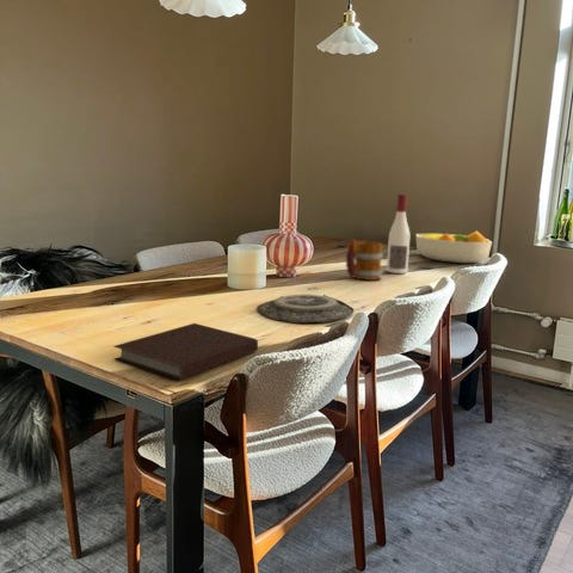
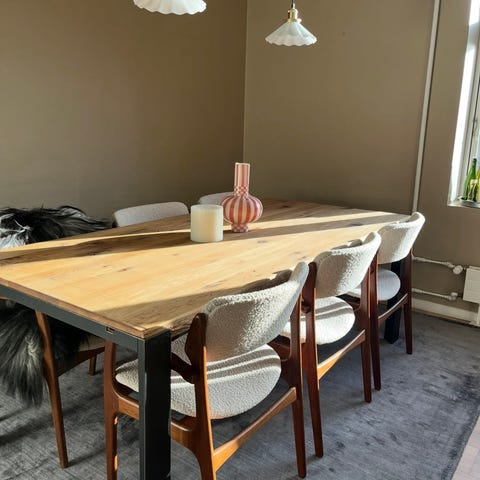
- alcohol [386,193,411,275]
- mug [345,238,384,282]
- fruit bowl [415,229,493,264]
- notebook [113,322,259,381]
- plate [255,292,355,324]
